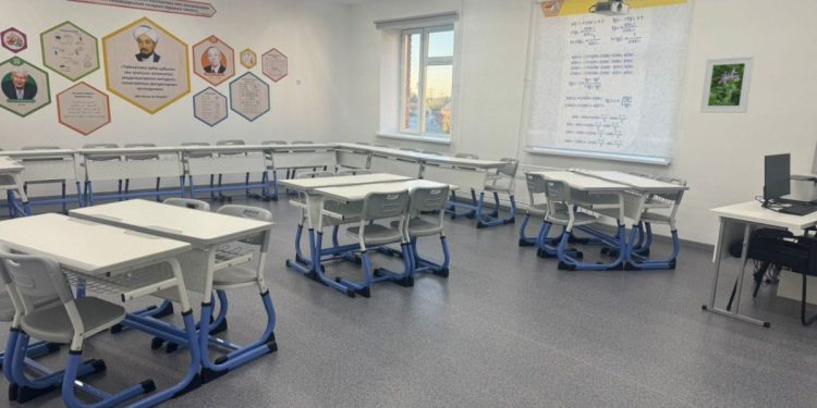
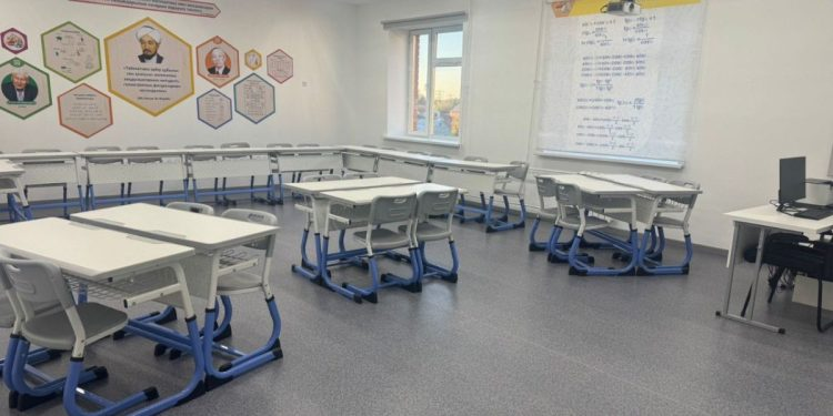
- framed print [698,54,756,114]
